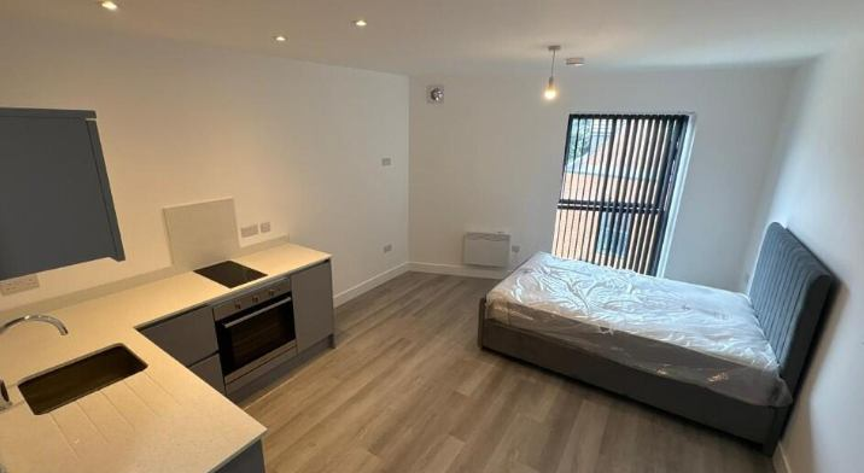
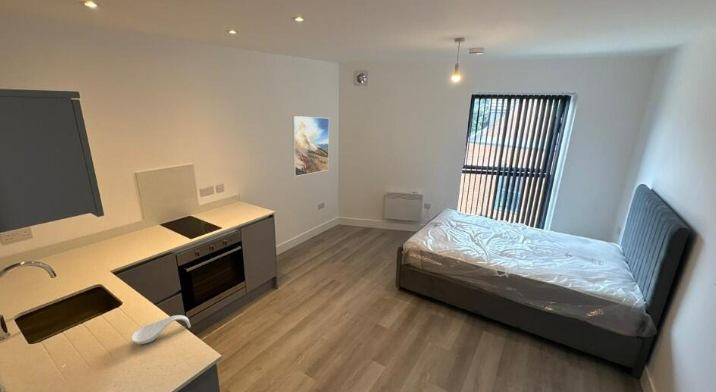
+ spoon rest [130,314,192,345]
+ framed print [292,115,330,177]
